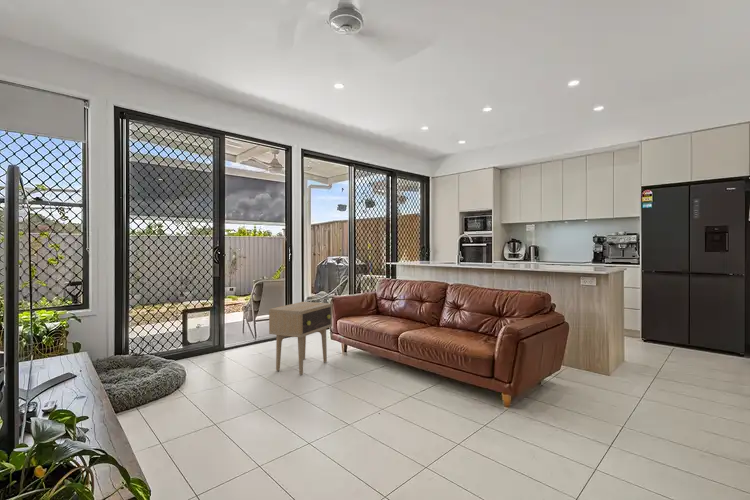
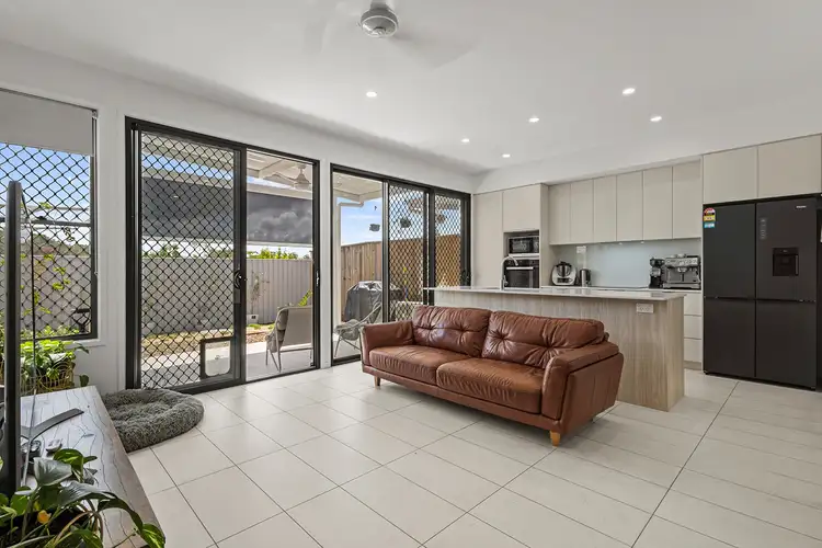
- side table [268,301,333,376]
